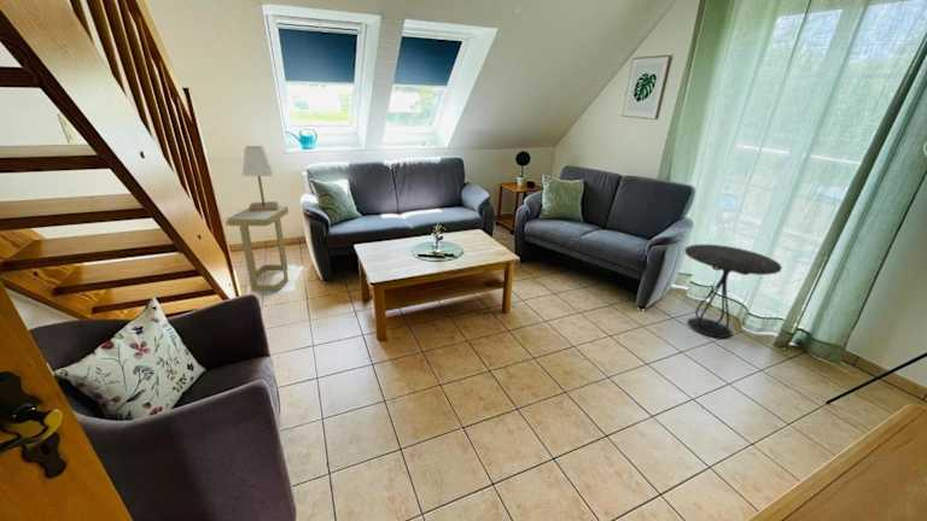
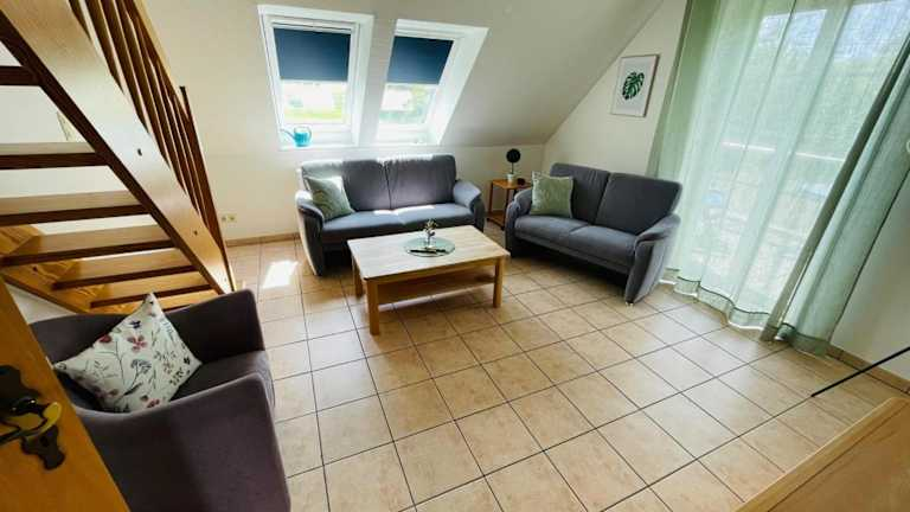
- lamp [241,145,280,212]
- side table [227,205,290,292]
- side table [683,244,783,339]
